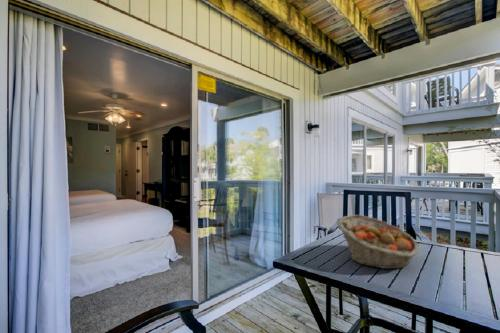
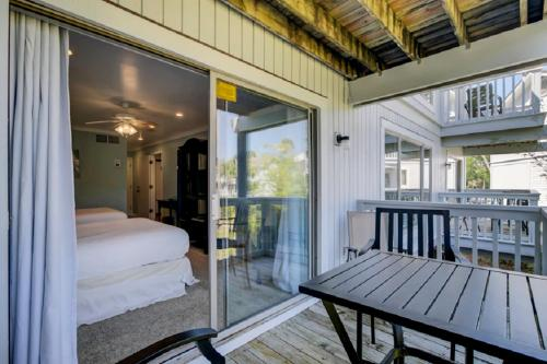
- fruit basket [337,214,420,270]
